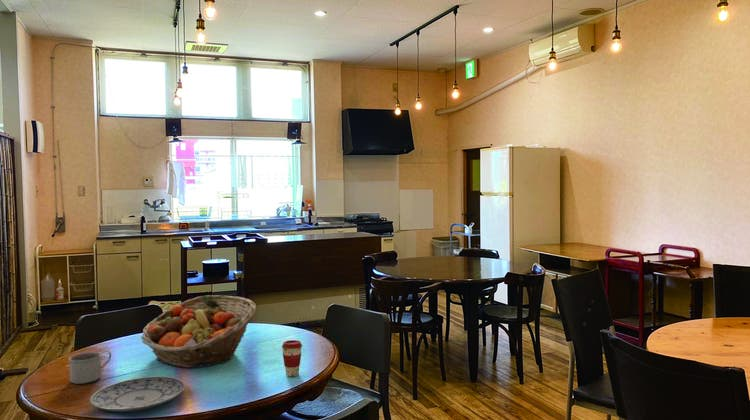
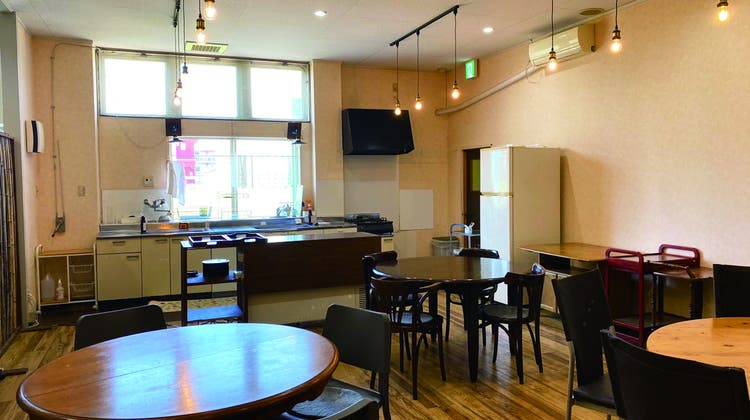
- mug [67,350,112,385]
- coffee cup [281,339,303,378]
- plate [89,375,186,413]
- fruit basket [140,294,257,369]
